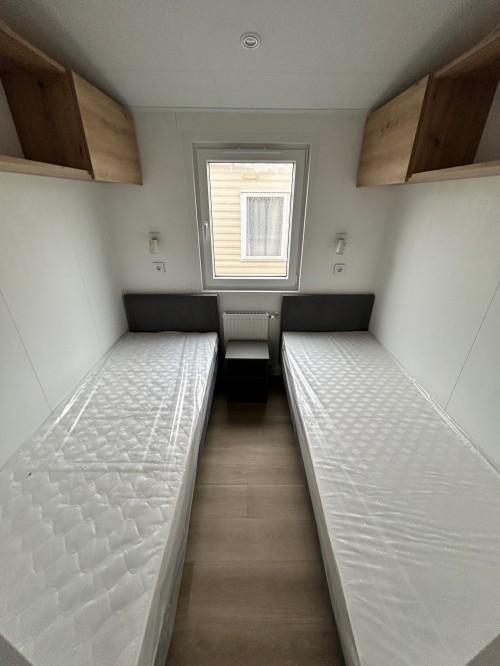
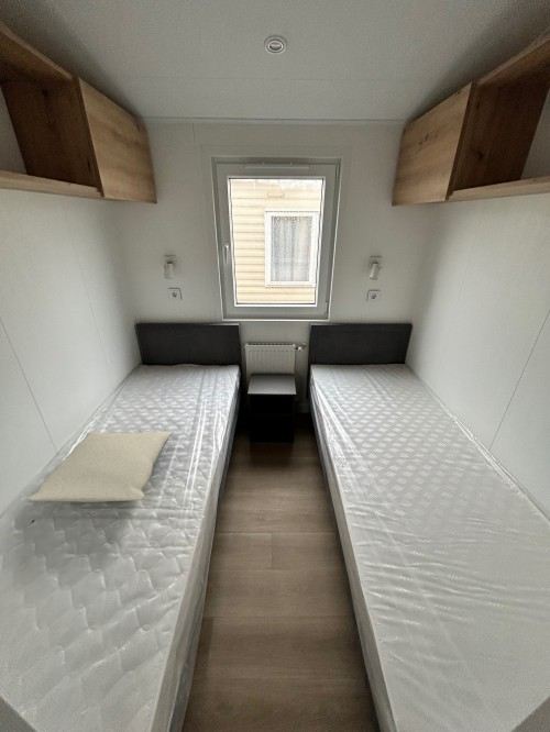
+ pillow [28,431,174,503]
